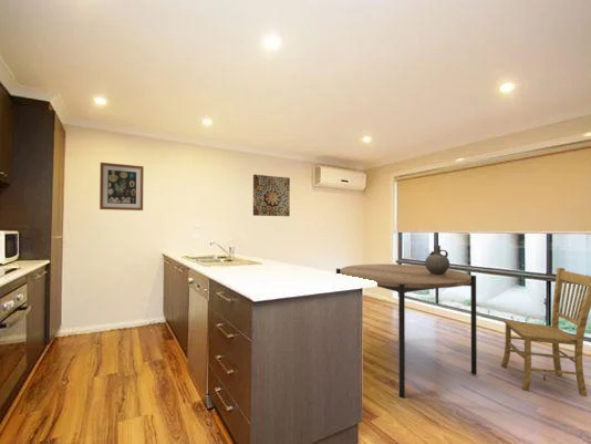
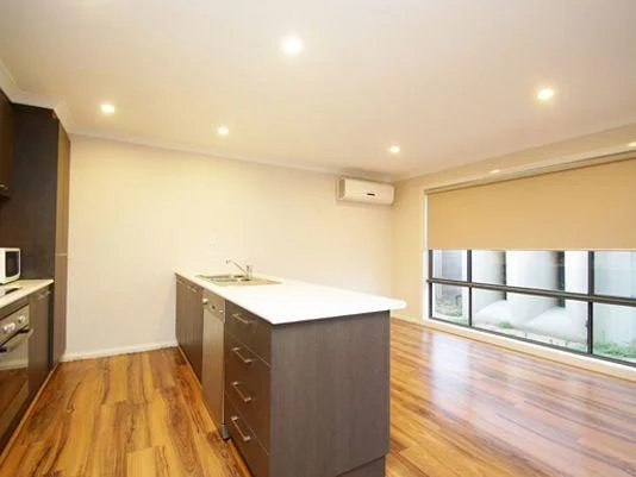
- wall art [252,174,291,217]
- ceramic jug [424,245,450,275]
- dining chair [500,267,591,397]
- wall art [98,162,145,211]
- dining table [335,262,478,400]
